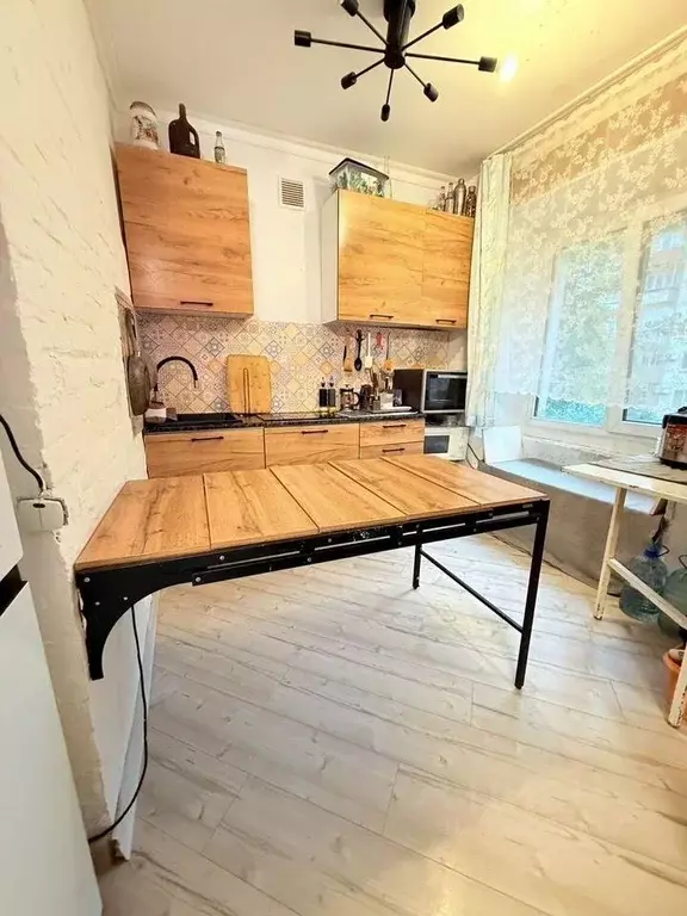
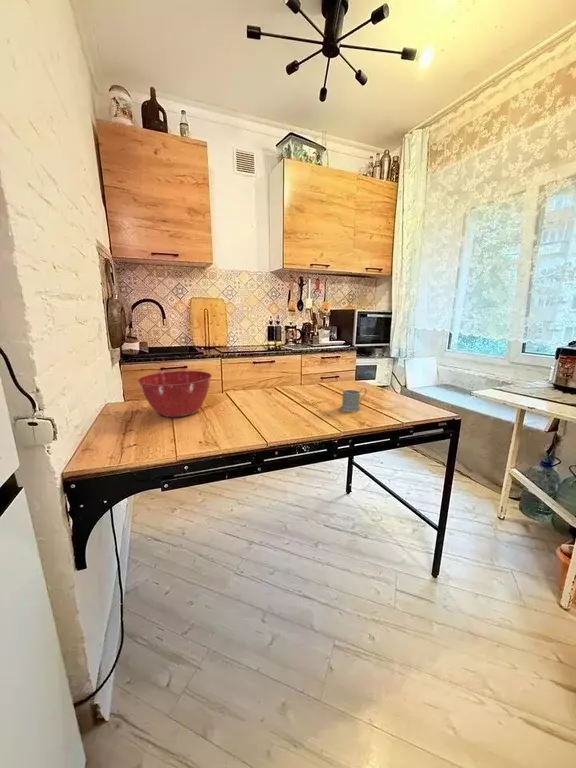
+ mixing bowl [137,370,213,418]
+ mug [340,387,368,413]
